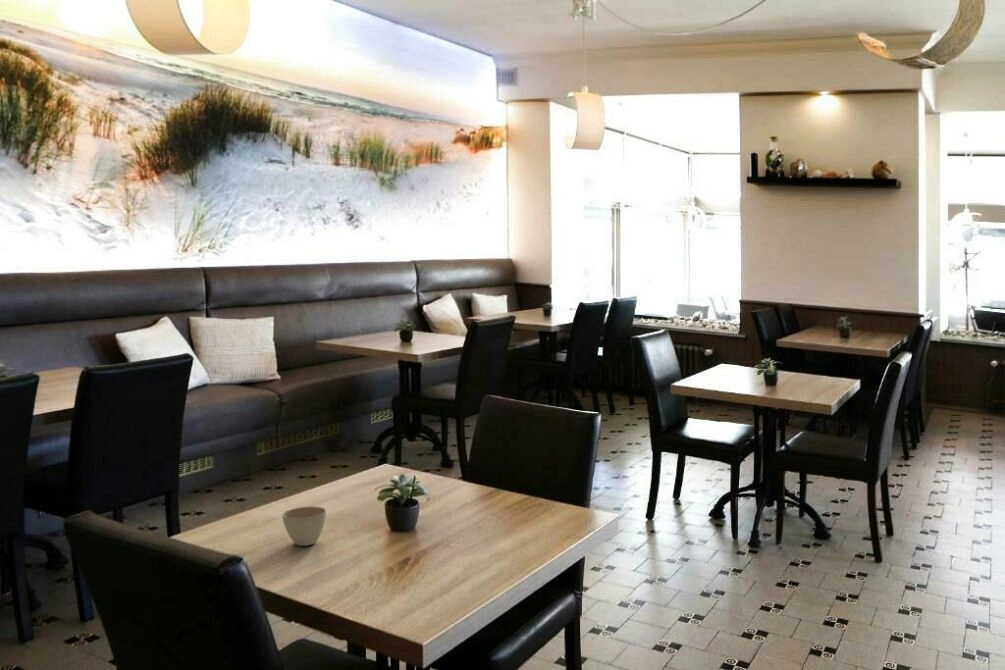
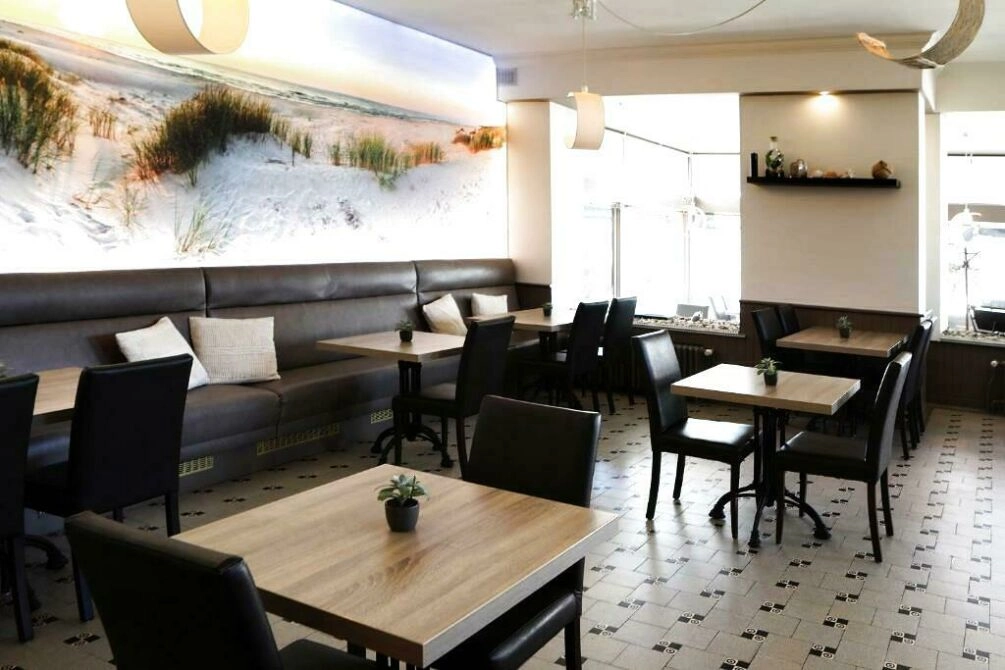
- flower pot [281,505,327,547]
